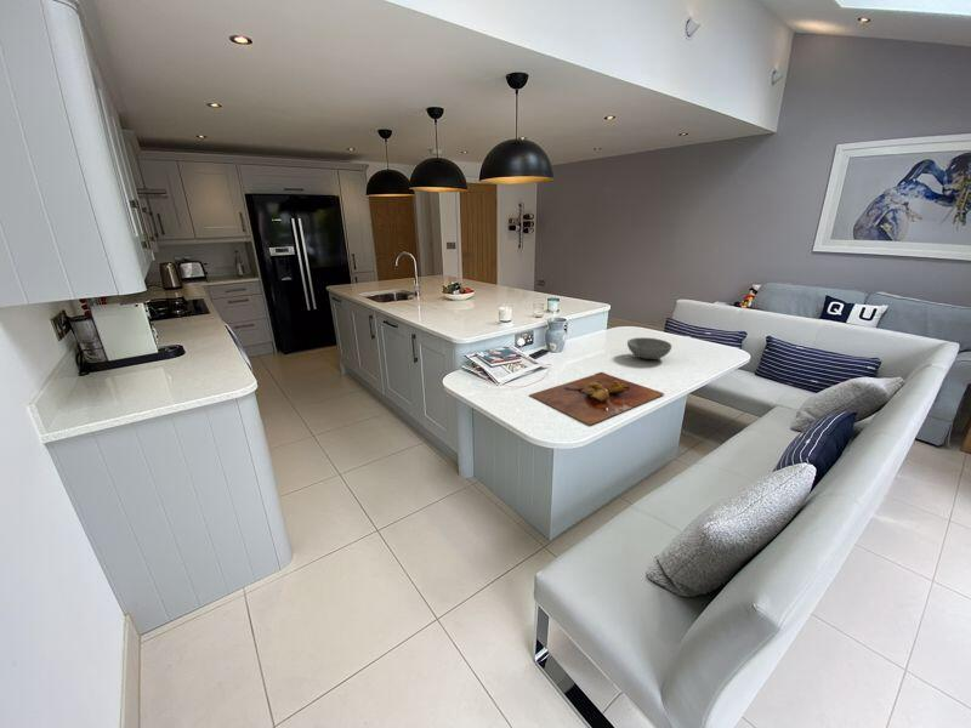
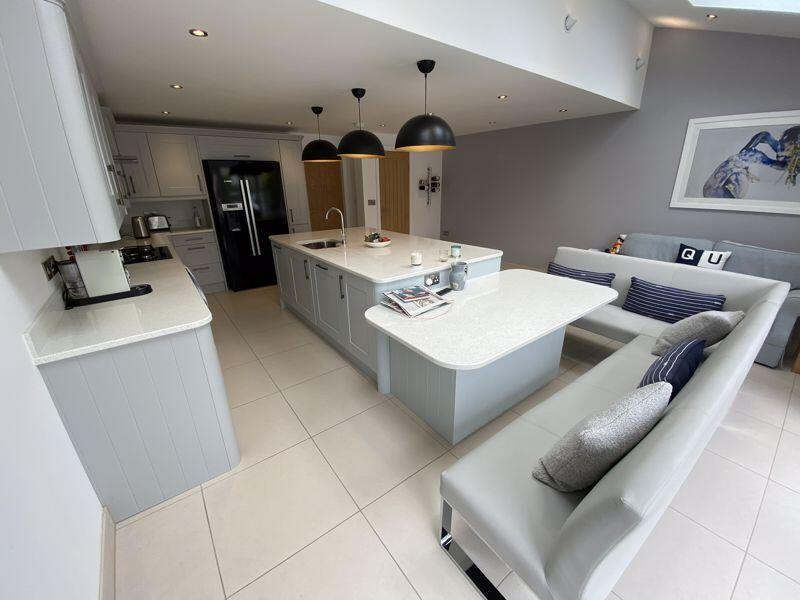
- cutting board [528,371,665,426]
- bowl [626,336,672,360]
